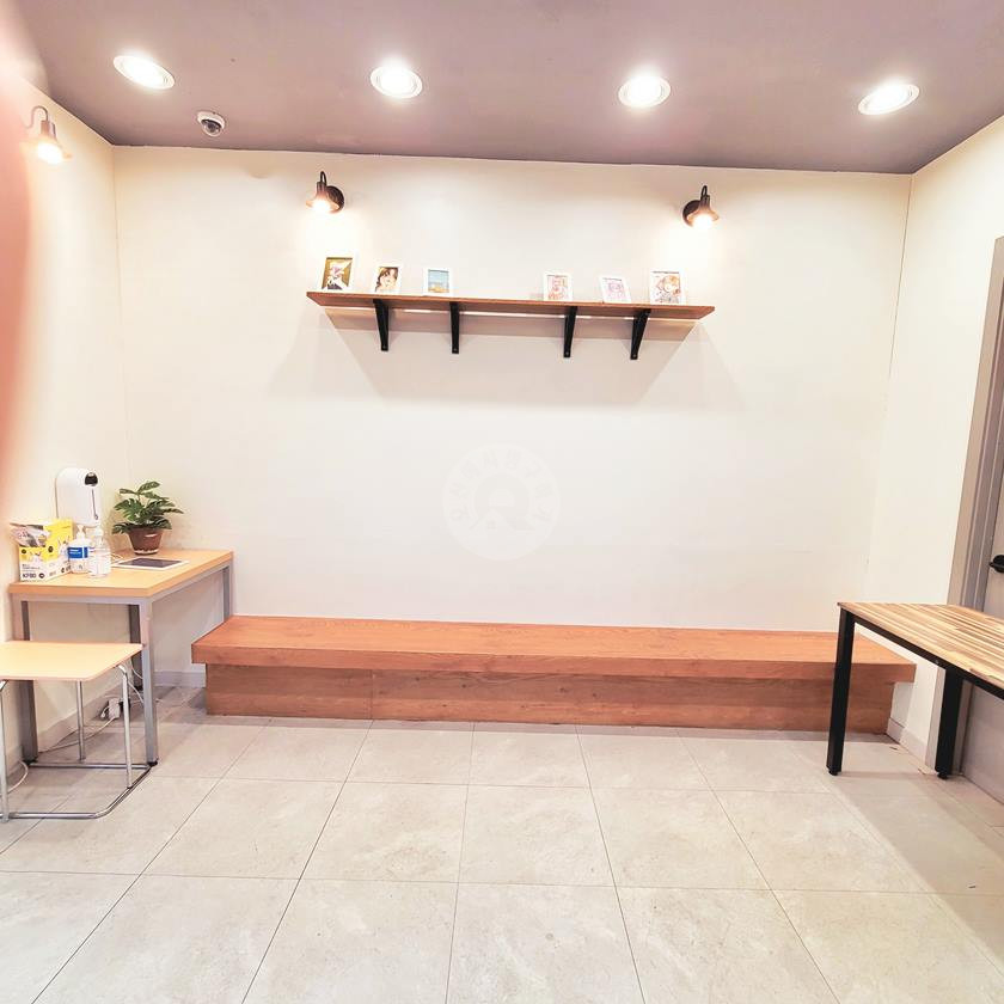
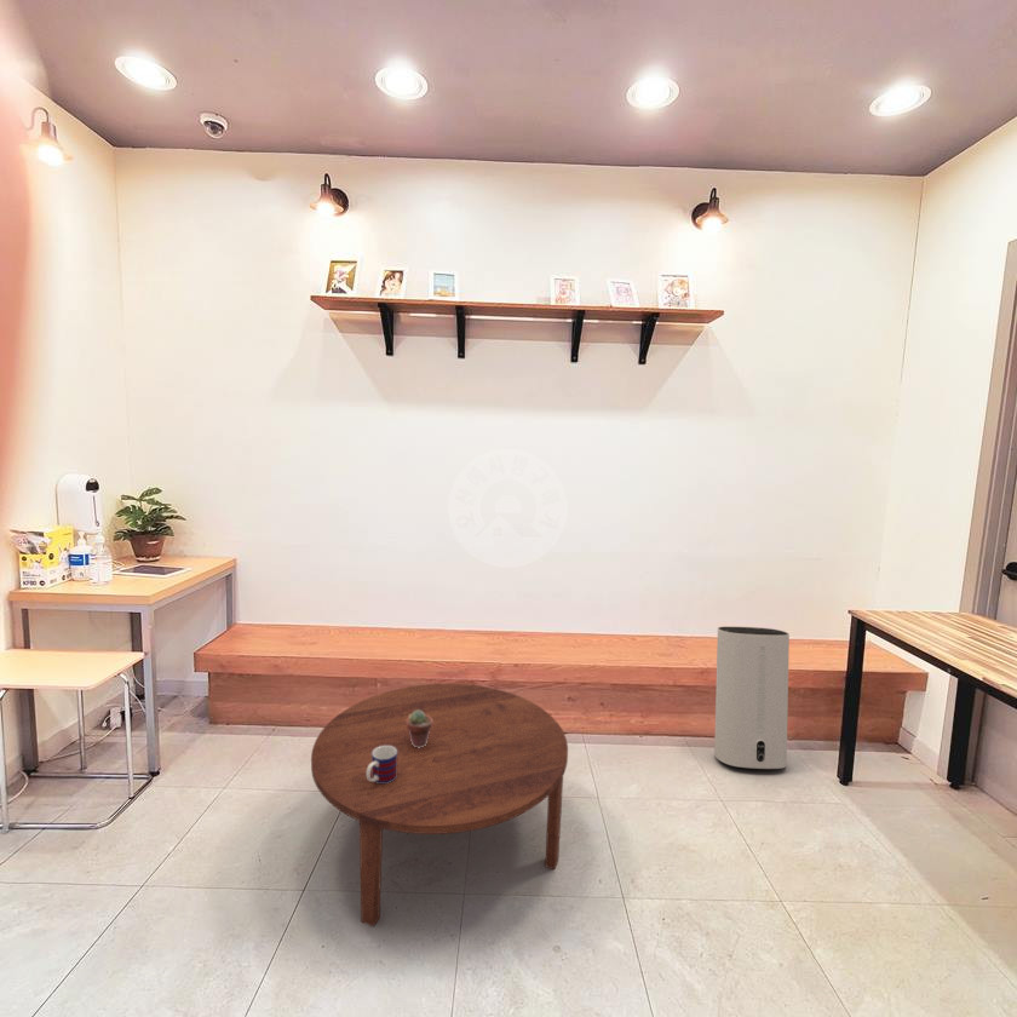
+ air purifier [713,625,791,770]
+ mug [367,746,397,783]
+ potted succulent [407,709,432,748]
+ coffee table [310,683,569,927]
